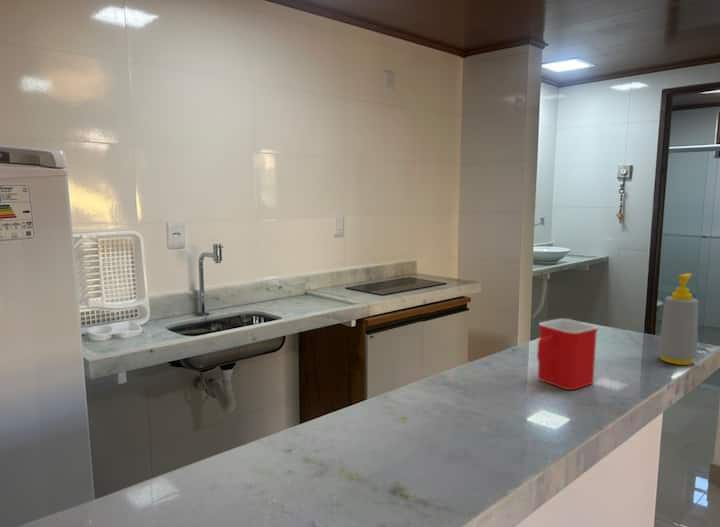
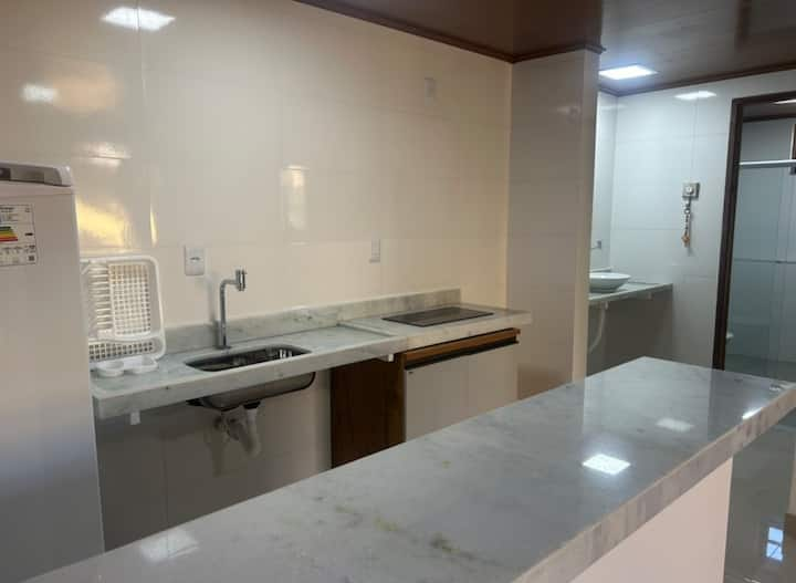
- soap bottle [657,272,699,366]
- mug [536,318,599,391]
